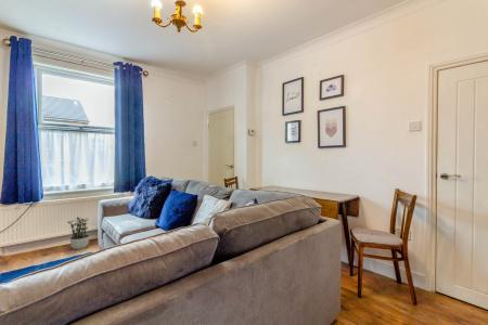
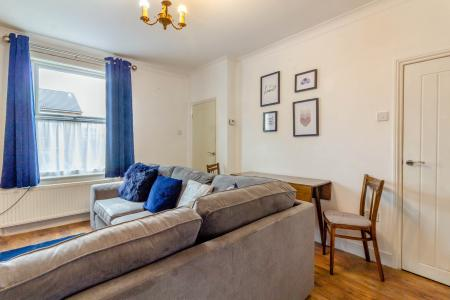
- potted plant [66,216,90,250]
